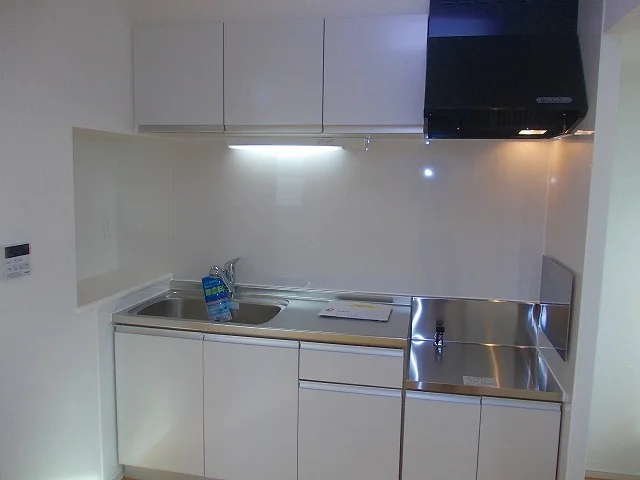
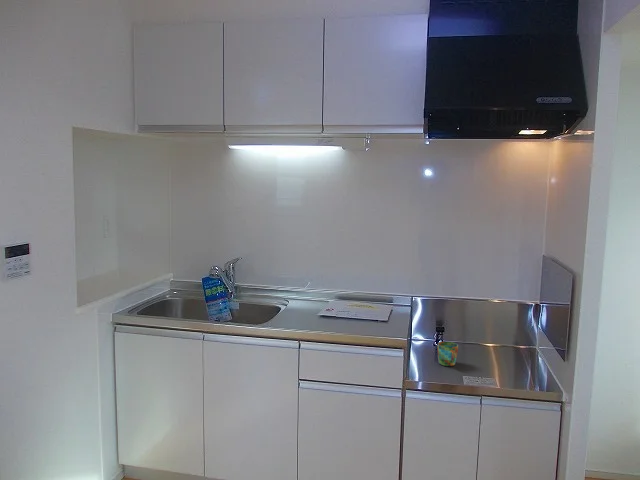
+ mug [437,341,459,367]
